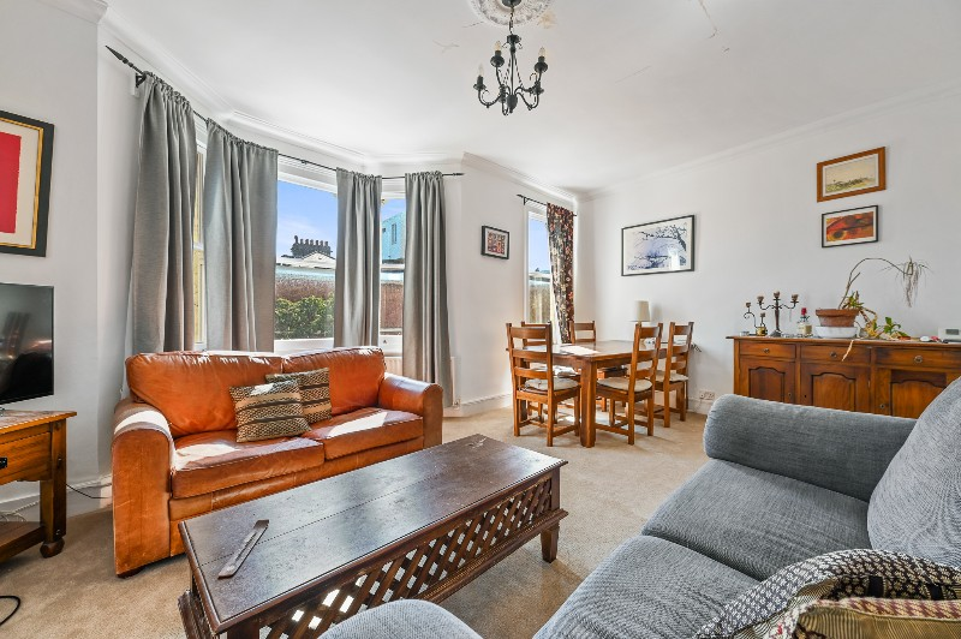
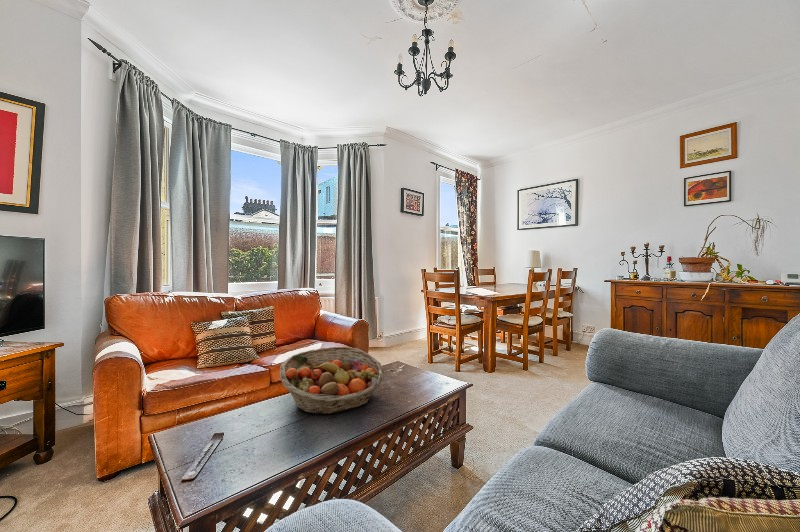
+ fruit basket [279,346,385,415]
